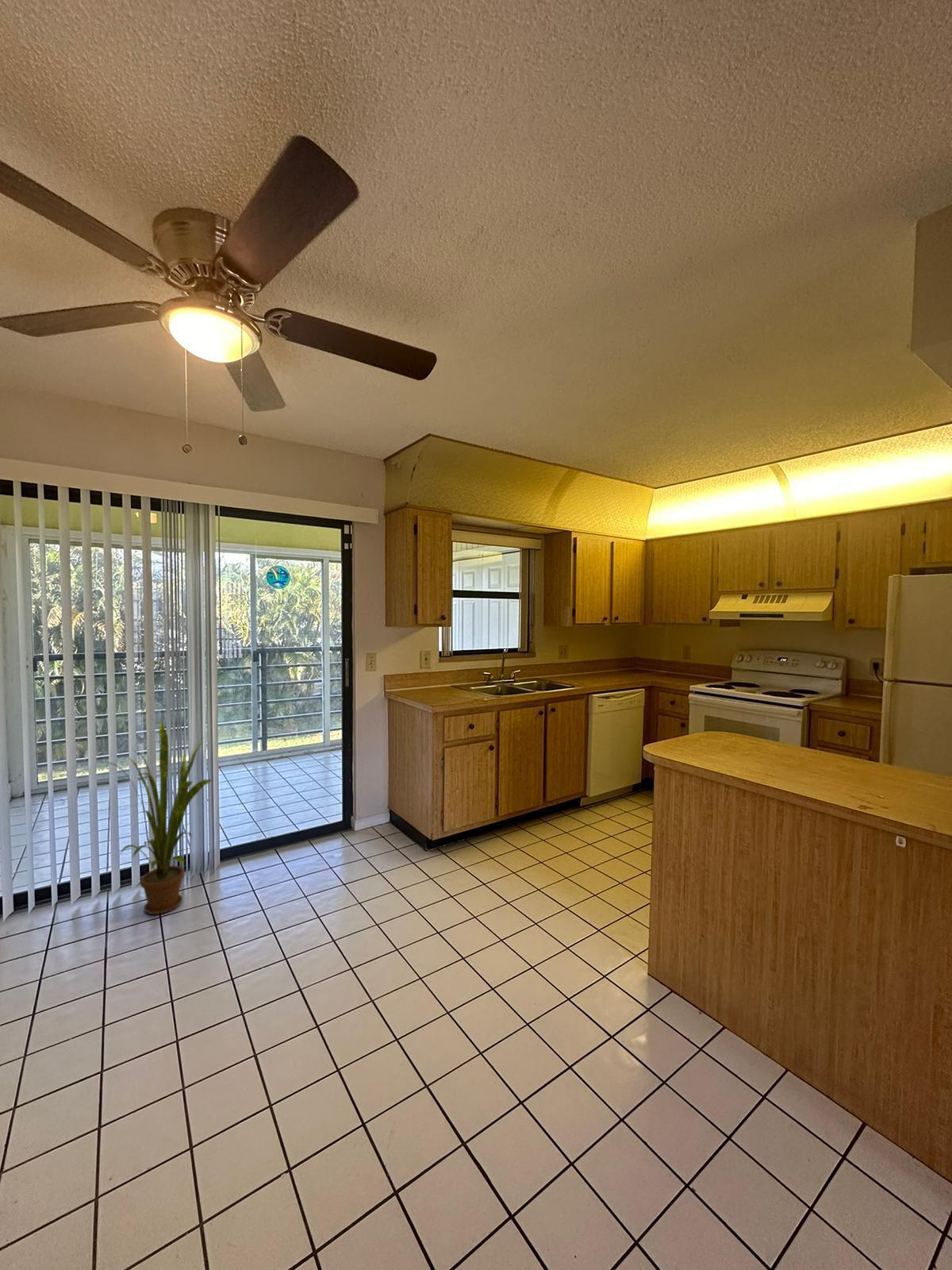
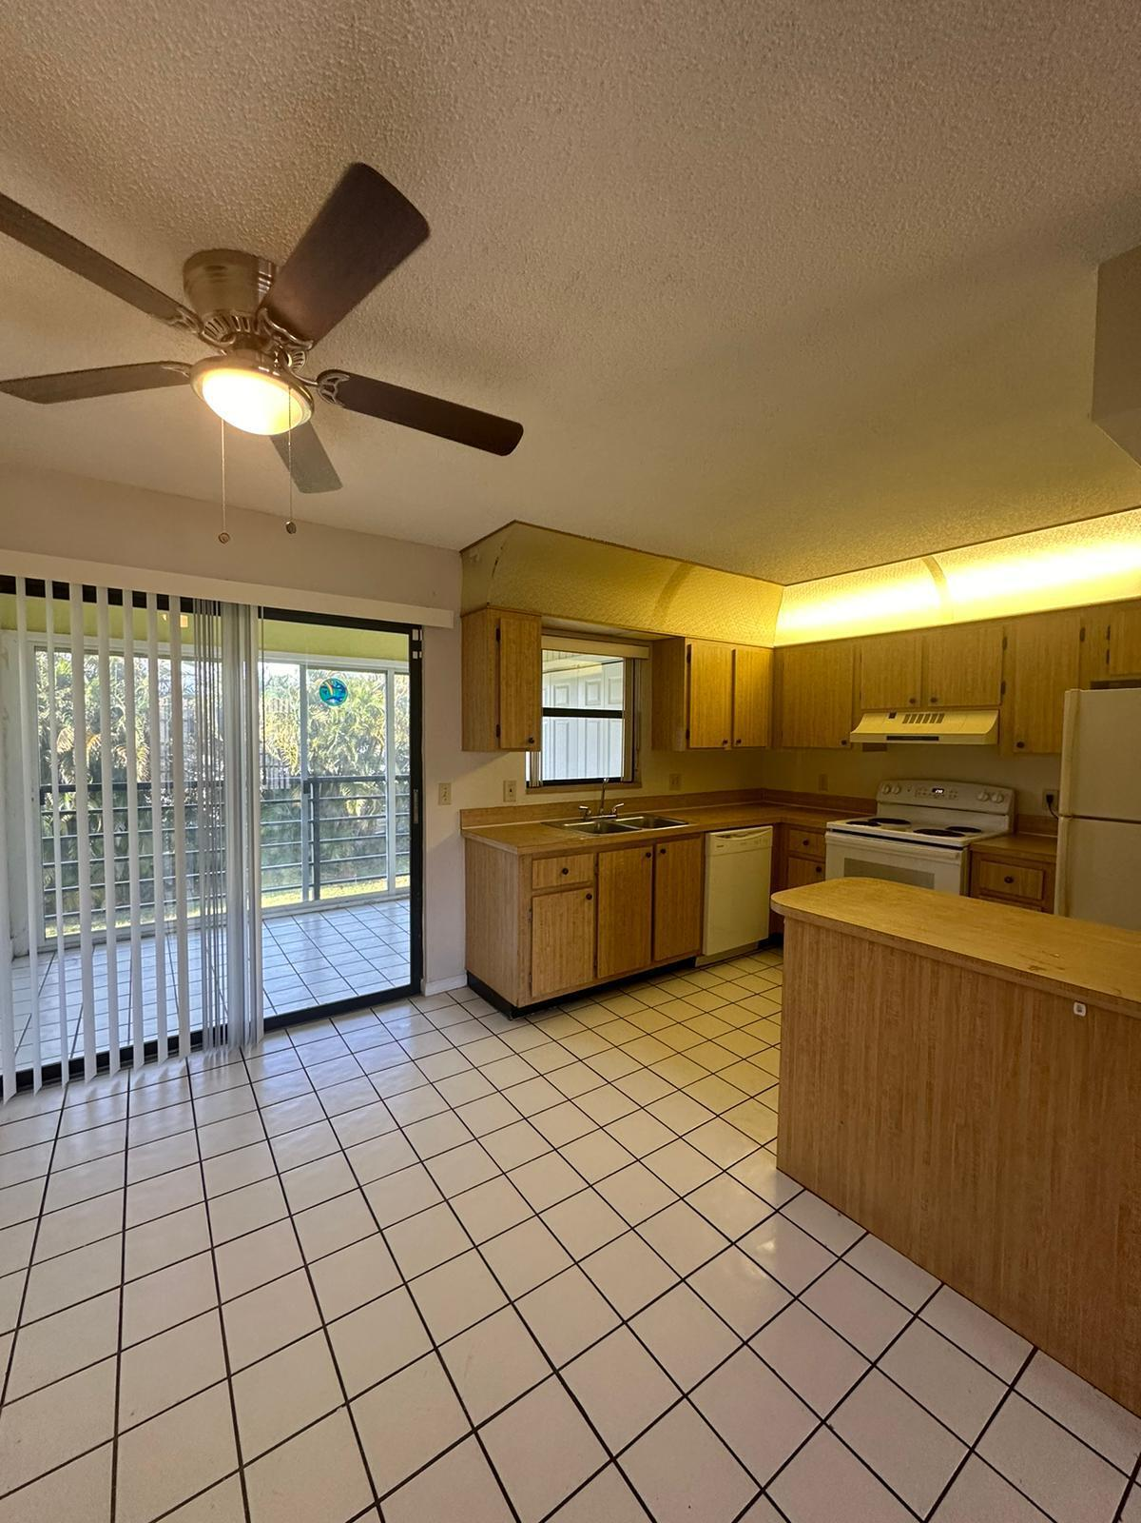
- house plant [98,721,213,915]
